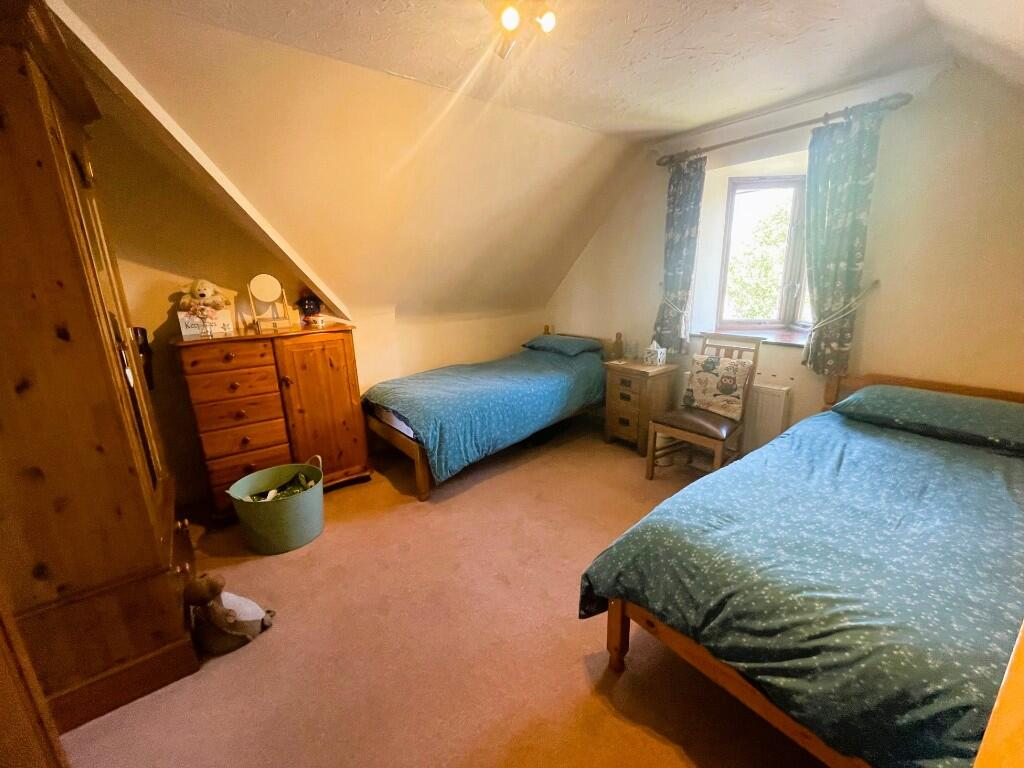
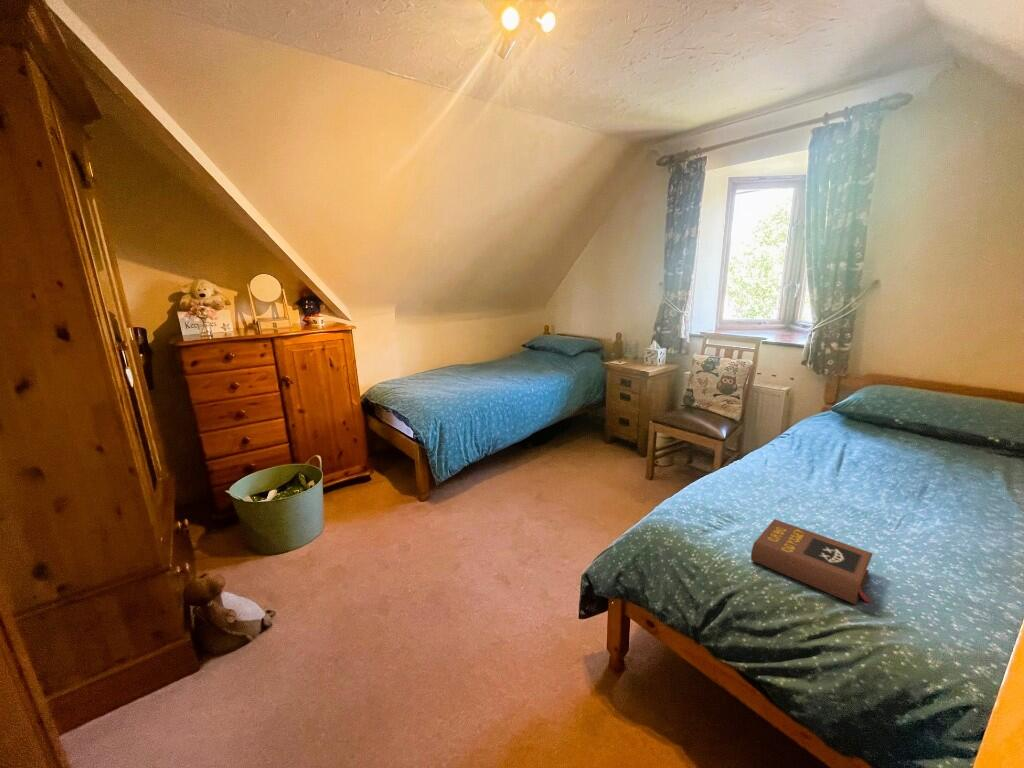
+ book [750,518,873,606]
